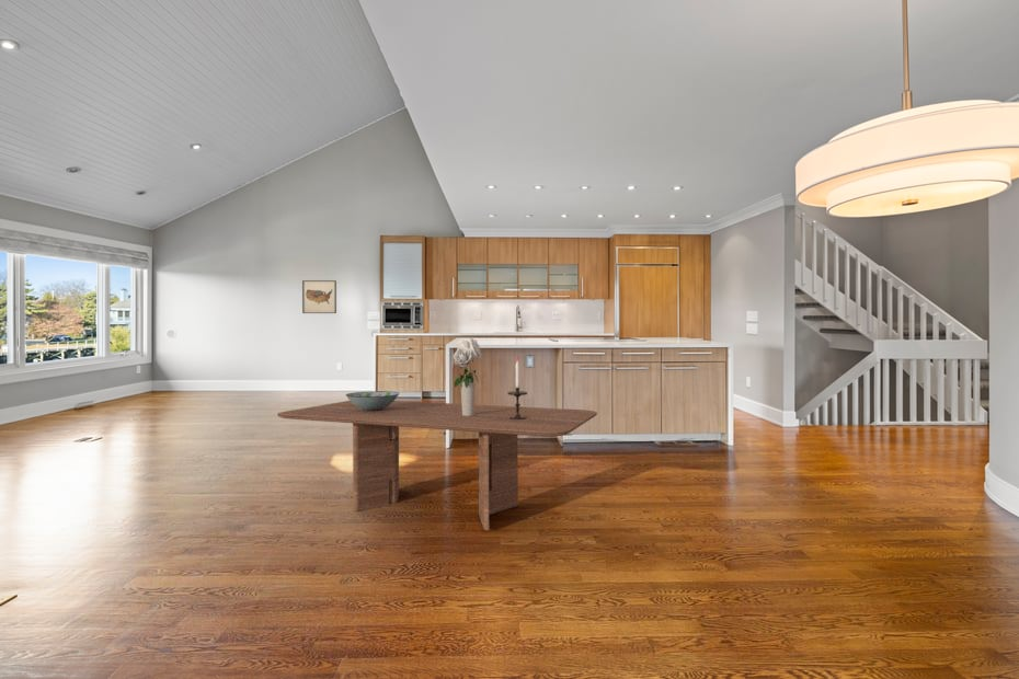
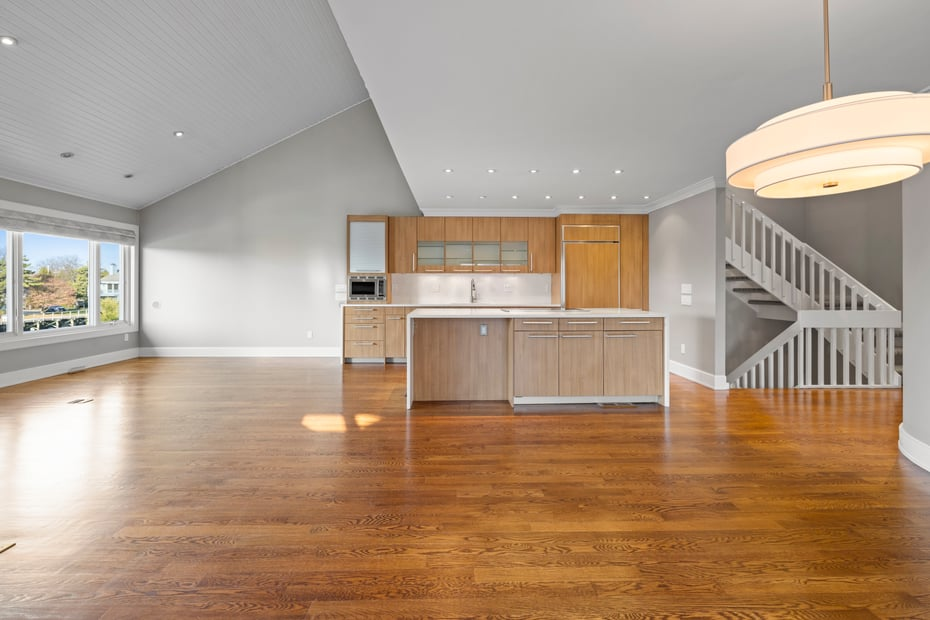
- dining table [276,400,598,531]
- candlestick [506,356,528,419]
- decorative bowl [345,390,400,411]
- wall art [301,279,337,314]
- bouquet [453,336,482,416]
